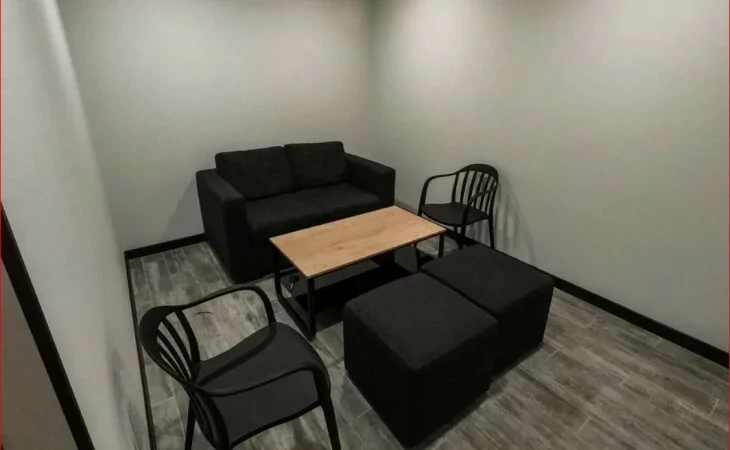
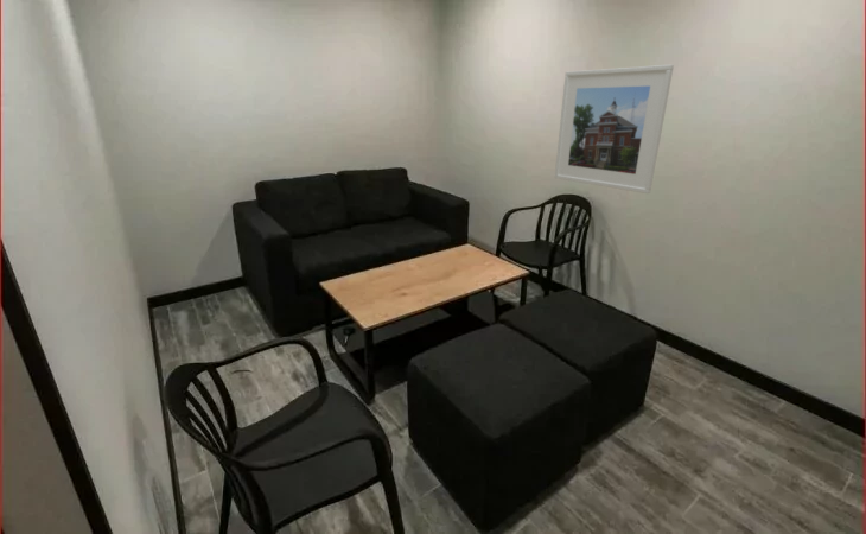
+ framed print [554,64,675,195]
